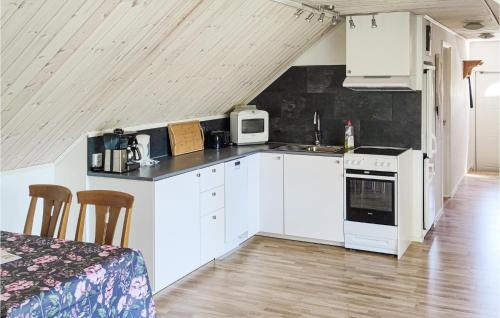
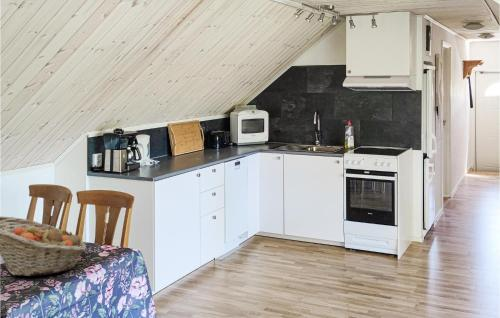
+ fruit basket [0,215,87,277]
